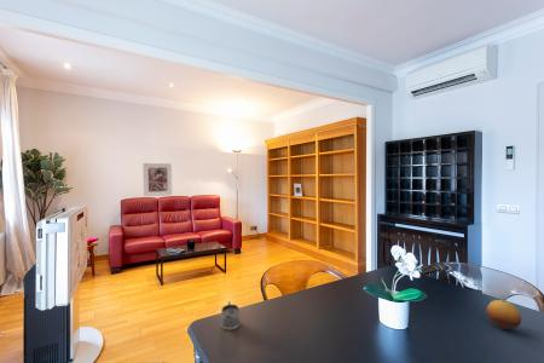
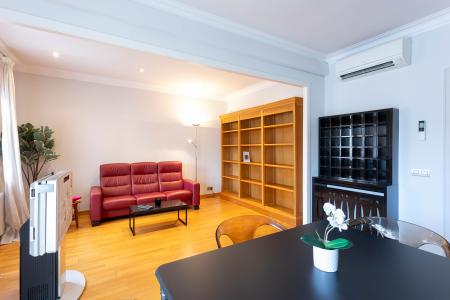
- fruit [485,299,522,330]
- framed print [143,162,173,197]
- tea glass holder [220,300,242,332]
